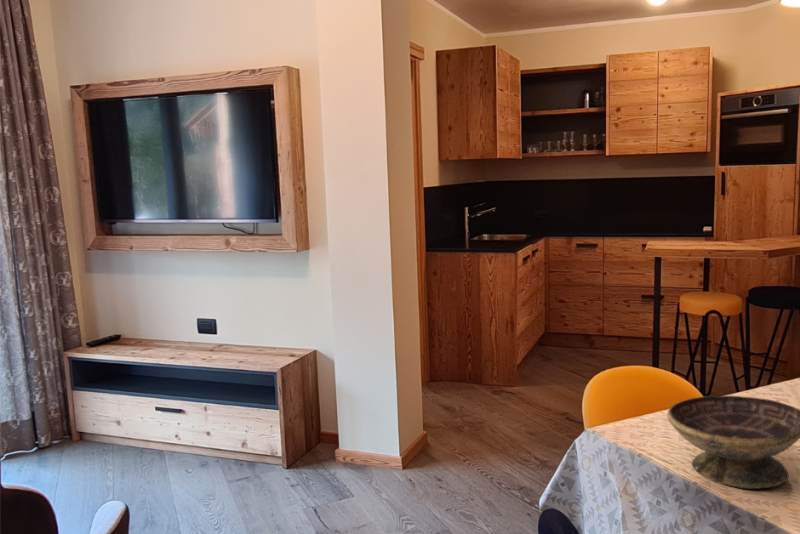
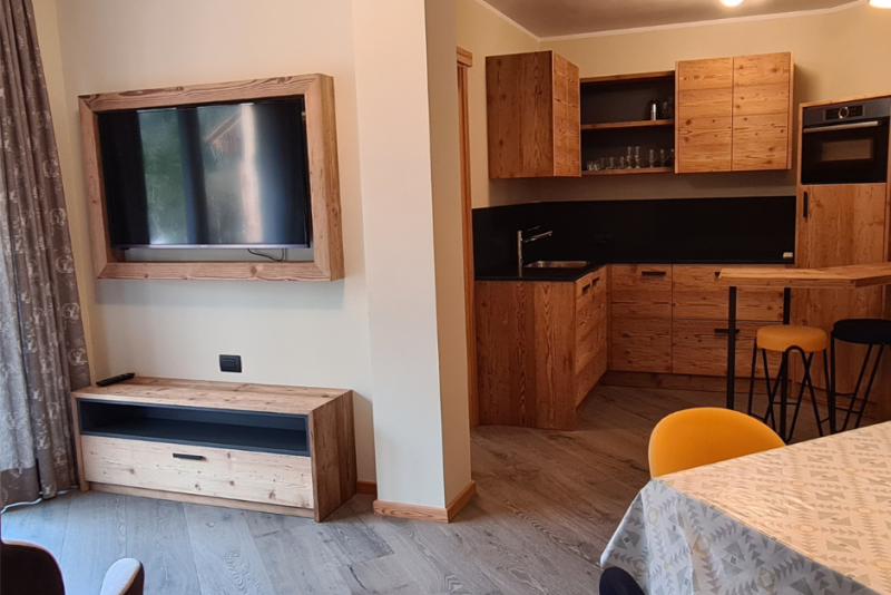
- decorative bowl [666,395,800,490]
